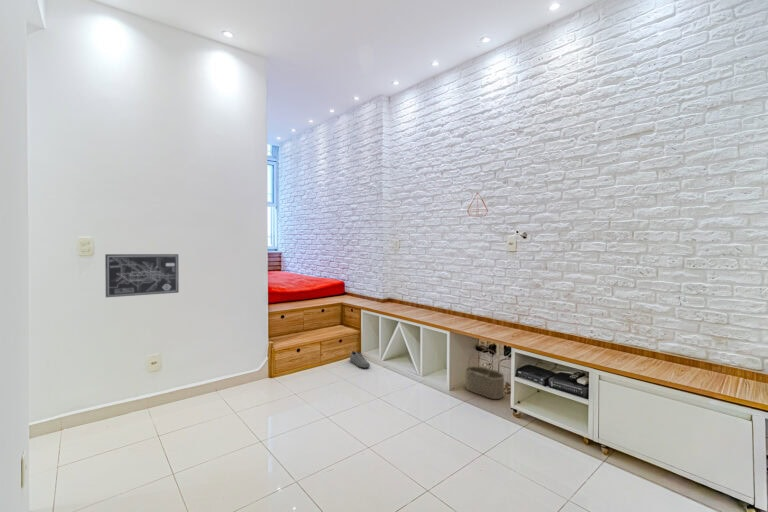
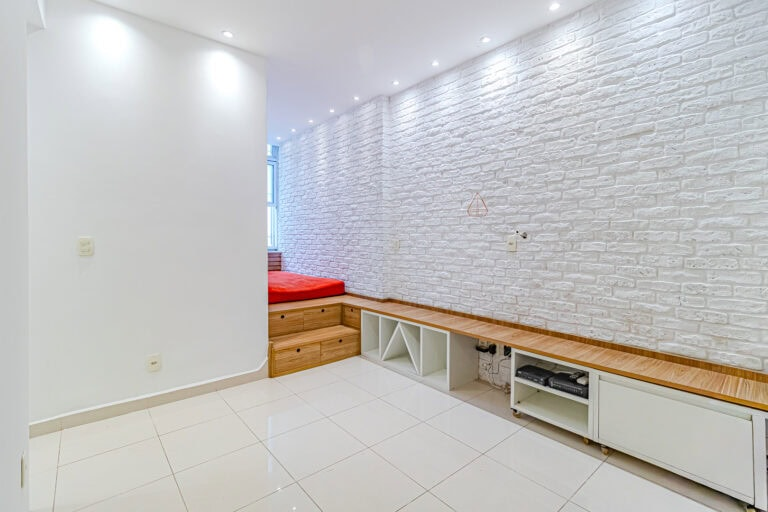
- wall art [104,253,180,298]
- wicker basket [464,348,505,400]
- shoe [349,350,371,369]
